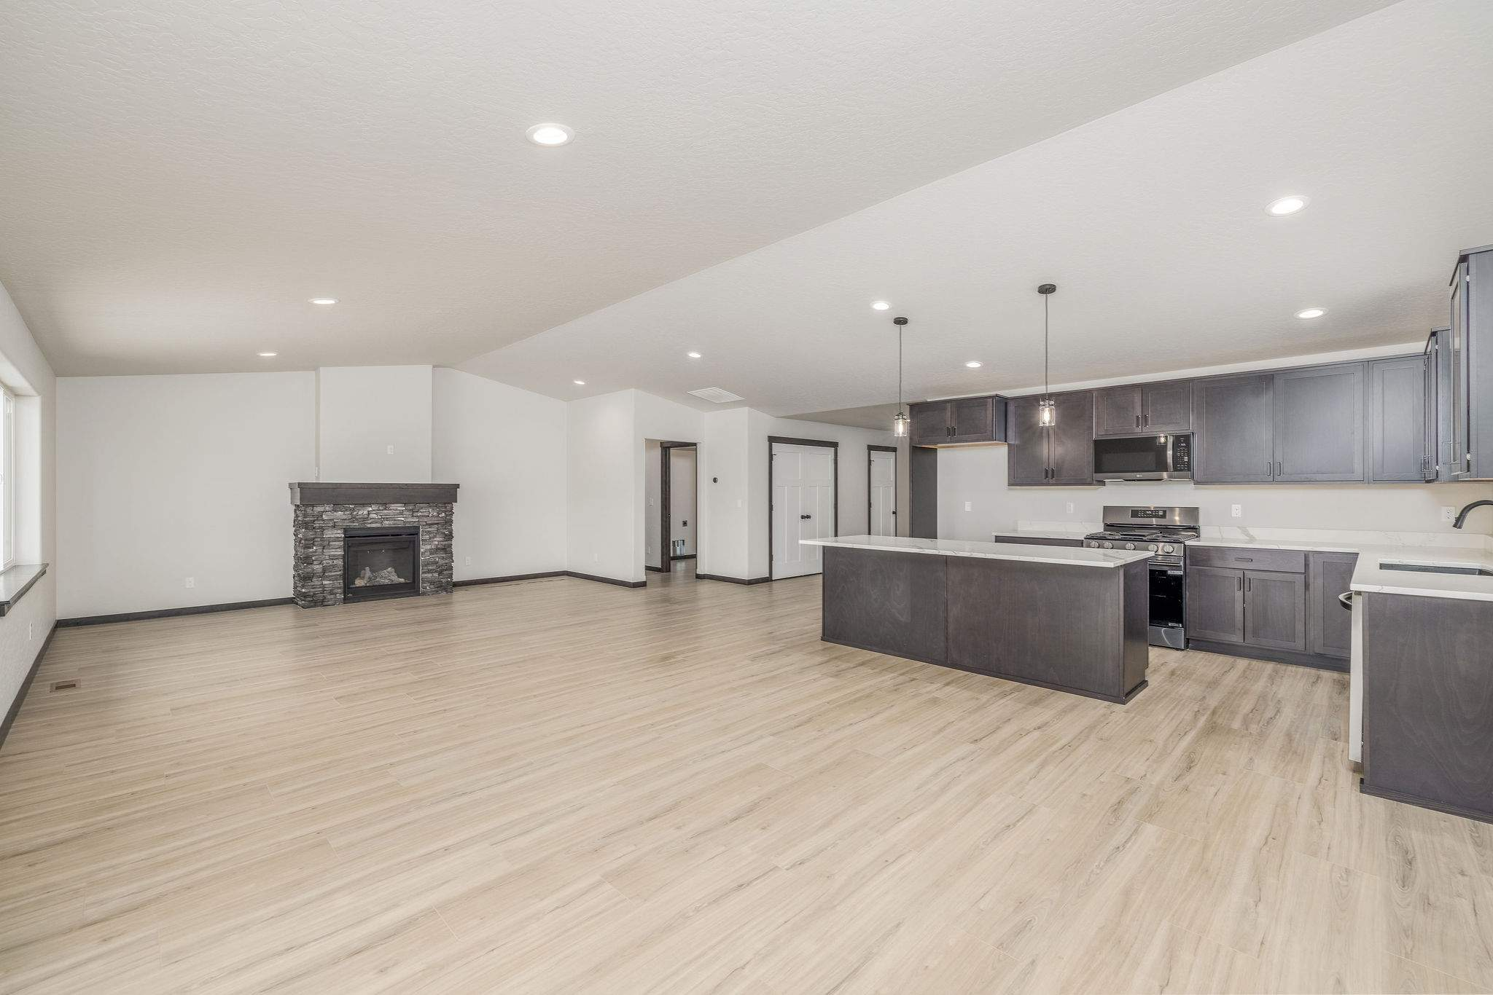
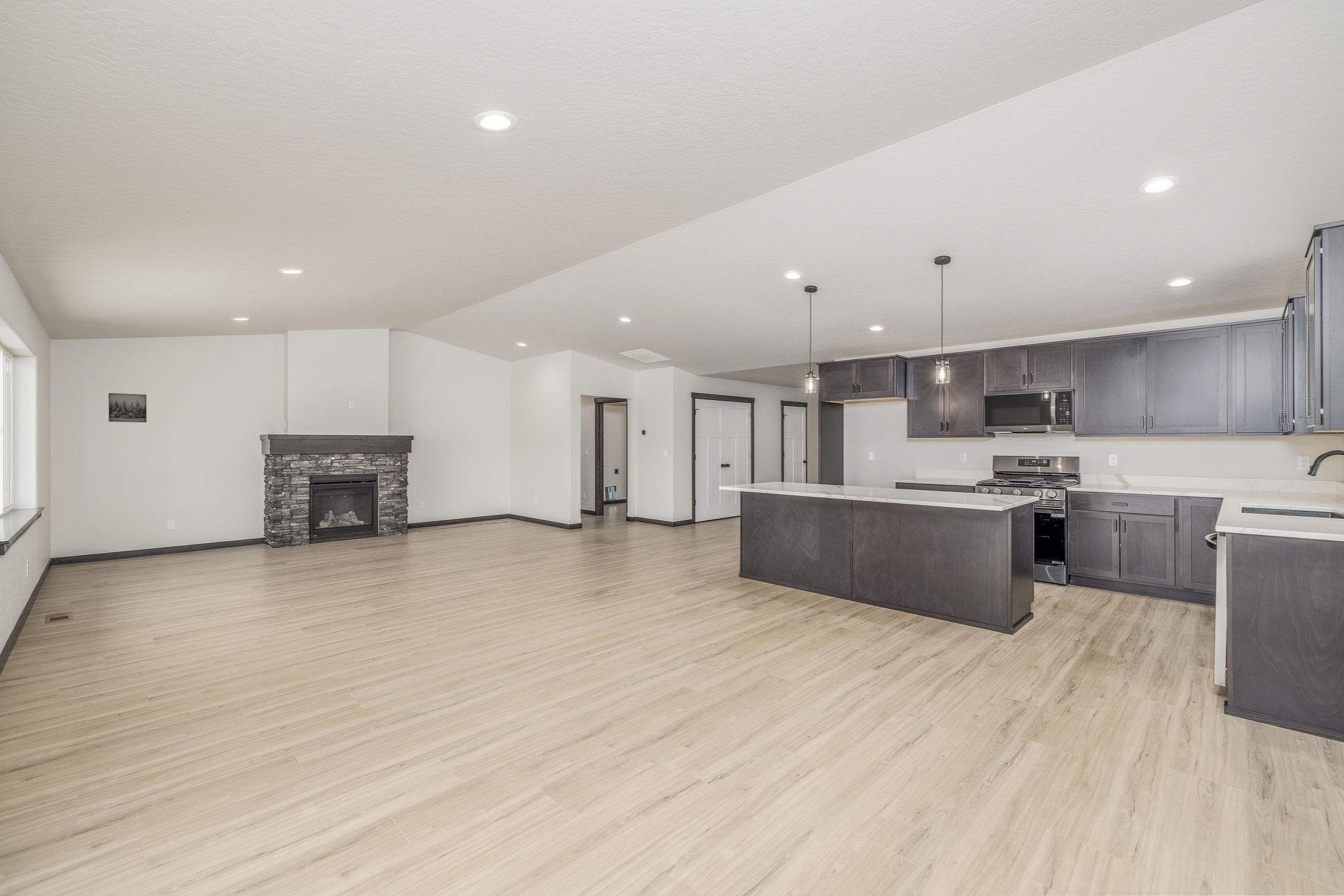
+ wall art [108,392,147,423]
